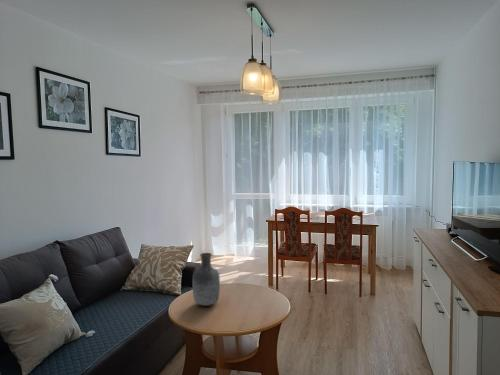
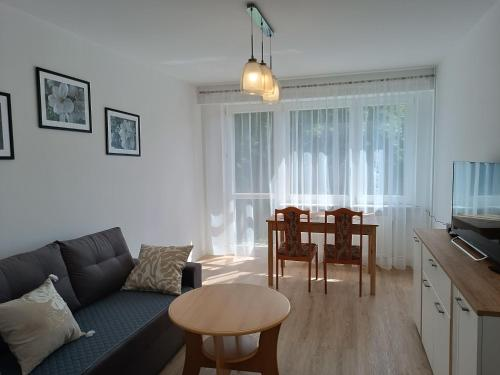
- vase [192,252,221,307]
